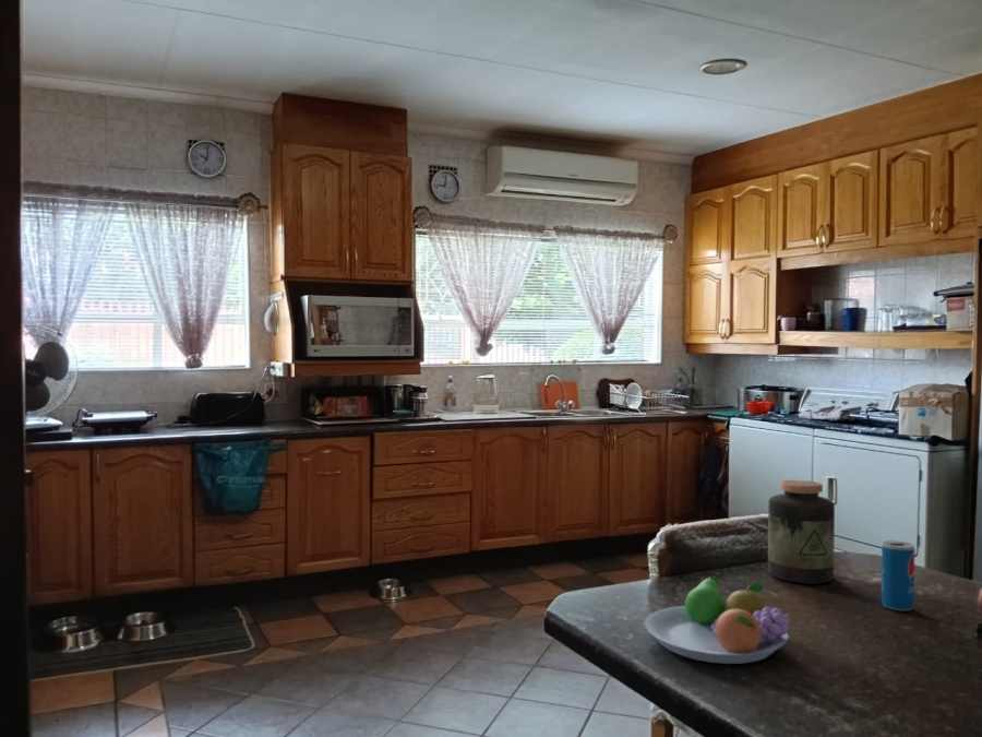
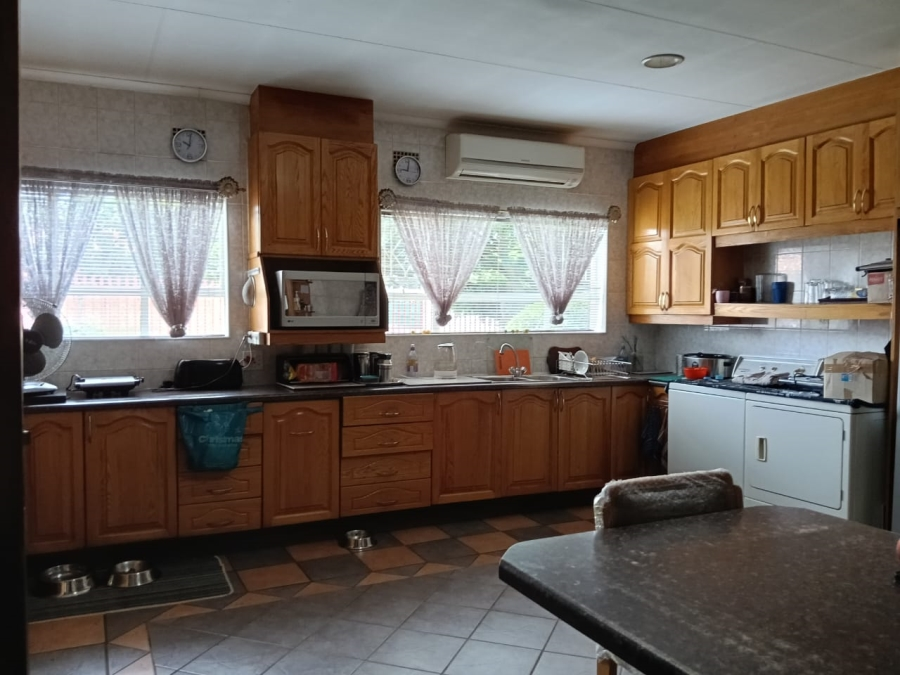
- fruit bowl [644,575,791,665]
- beverage can [881,540,915,611]
- jar [767,479,836,585]
